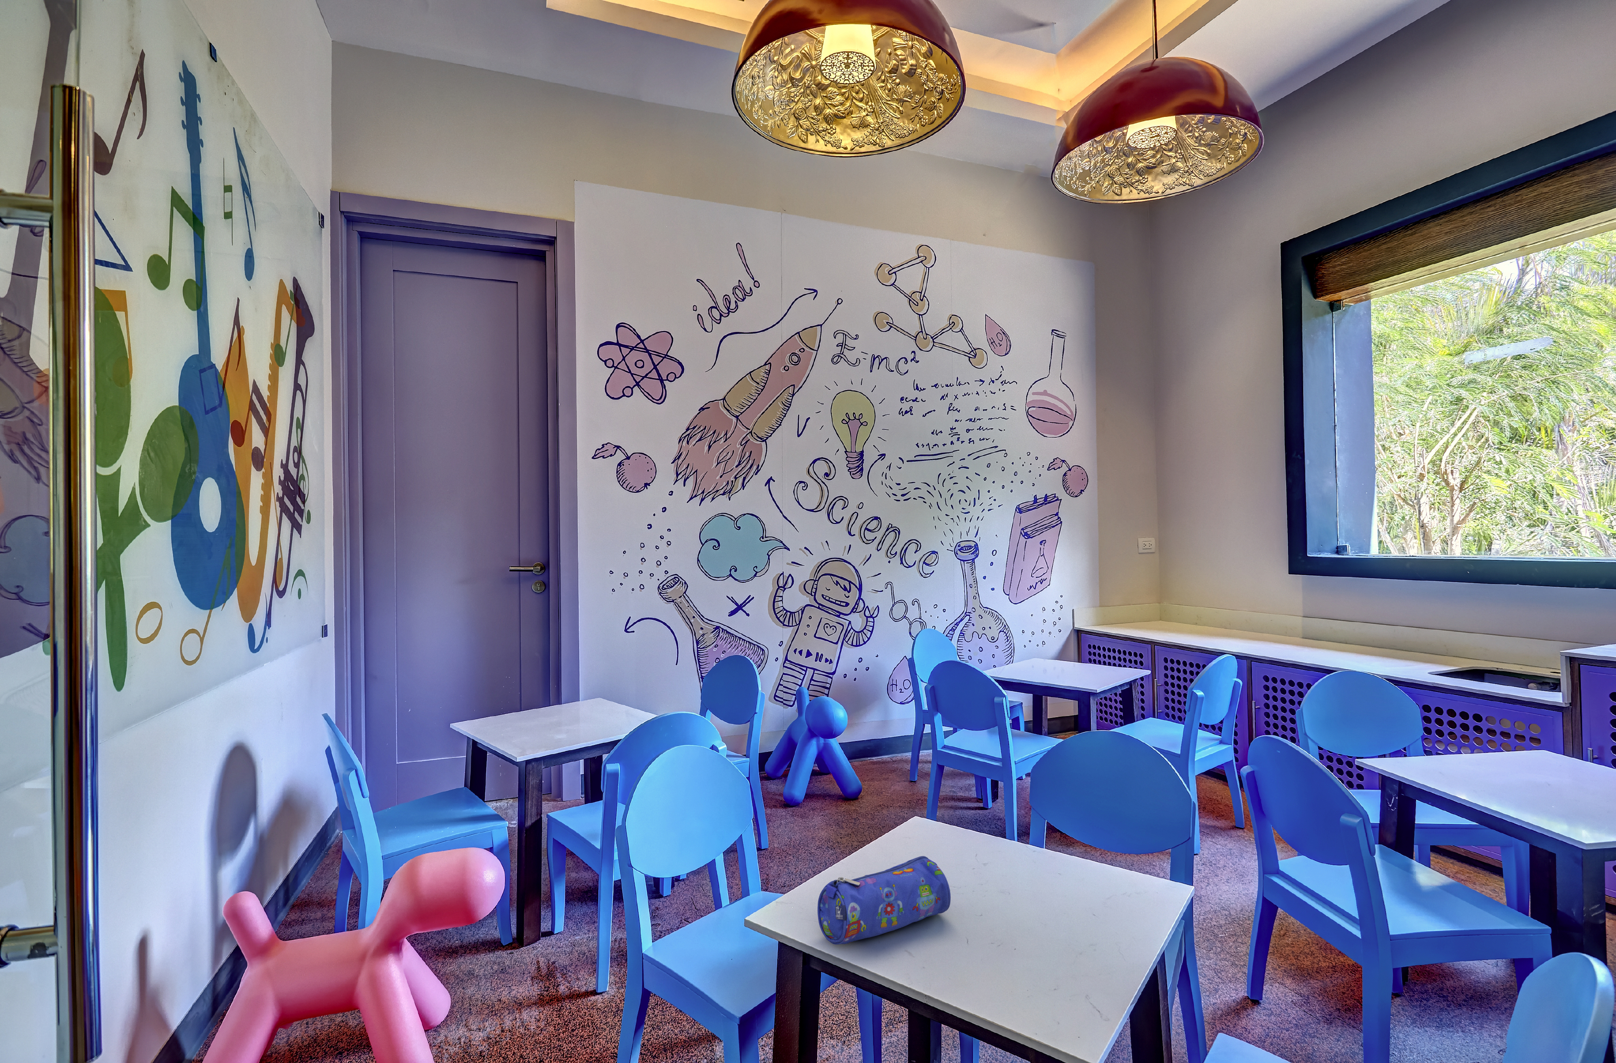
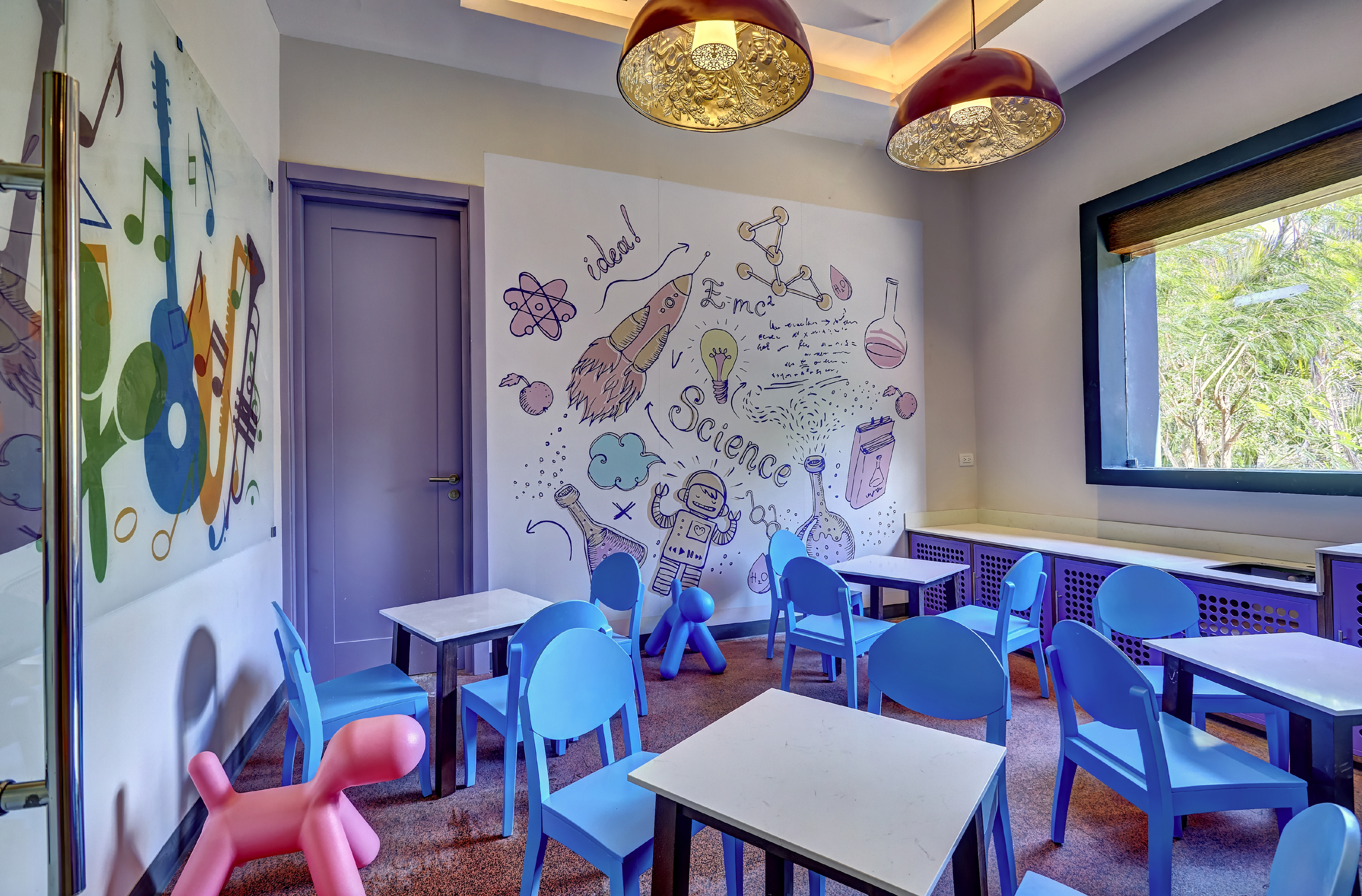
- pencil case [817,855,952,946]
